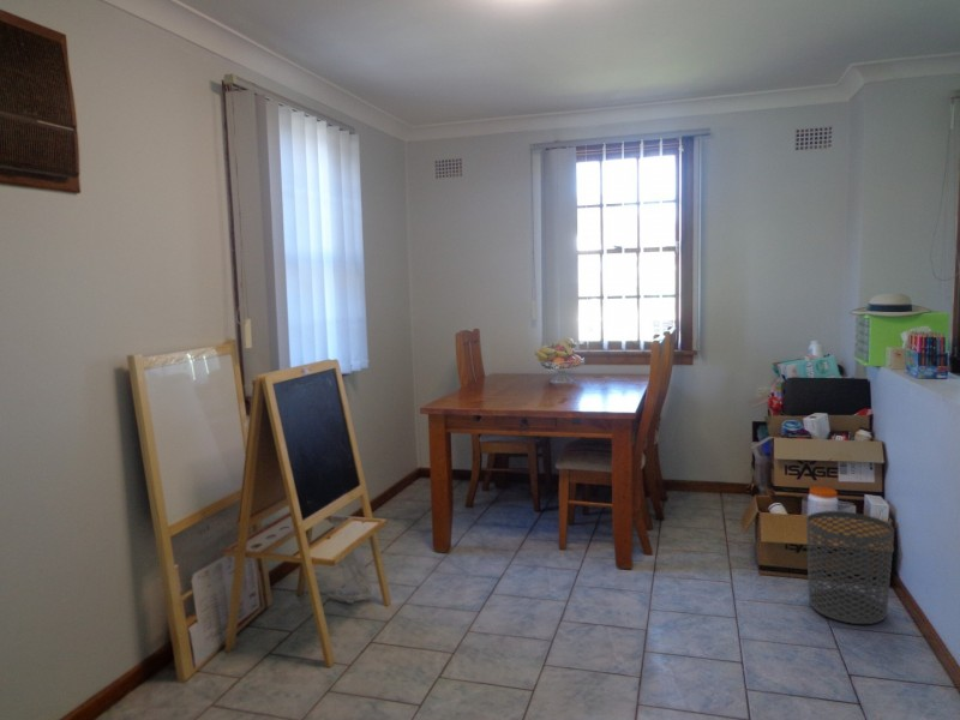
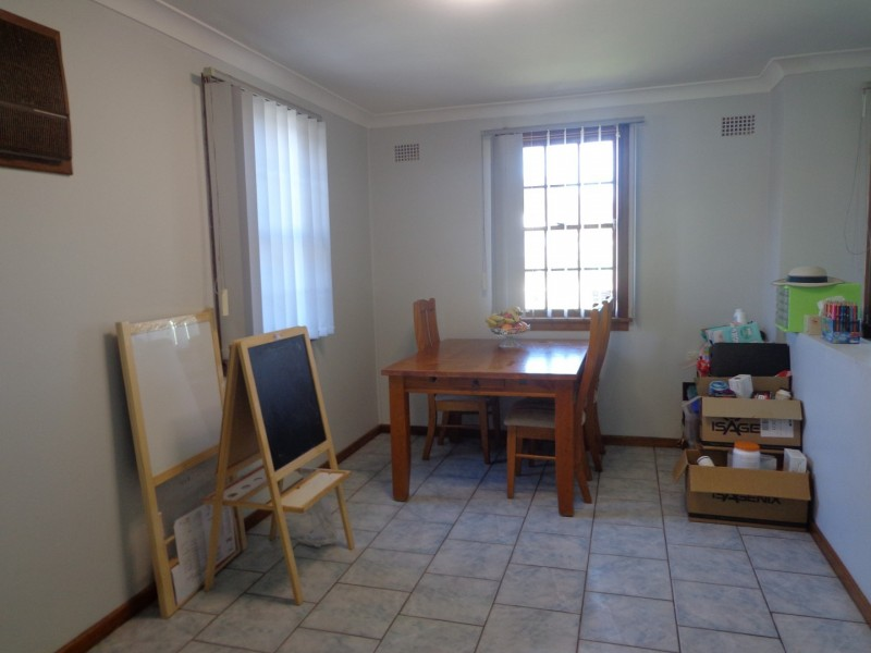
- waste bin [805,510,895,625]
